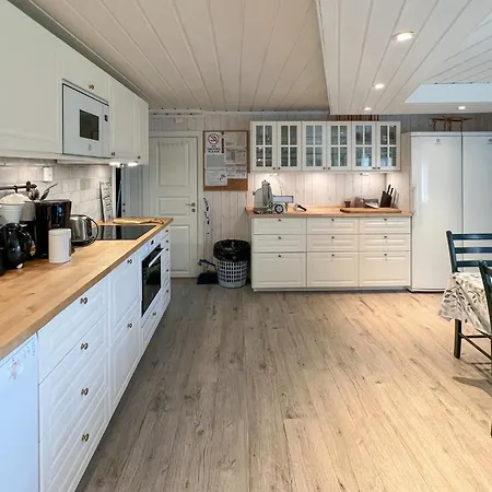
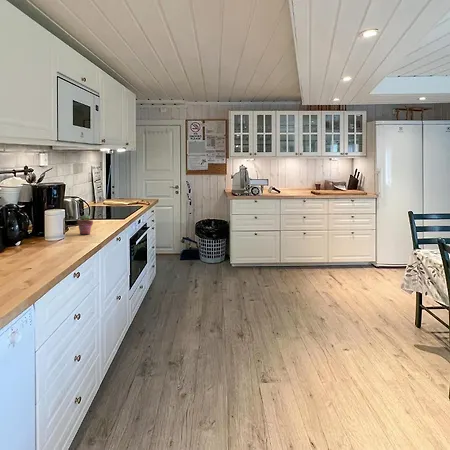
+ potted succulent [76,214,94,235]
